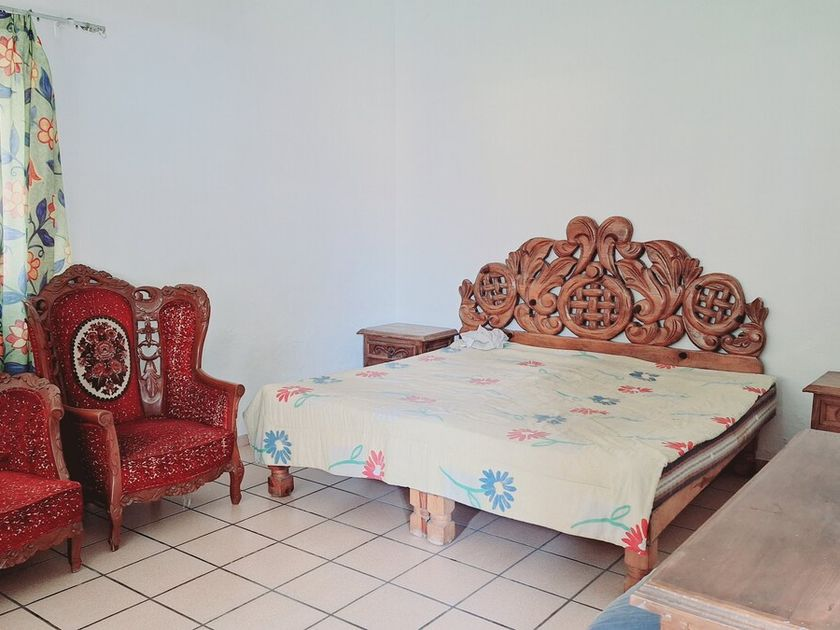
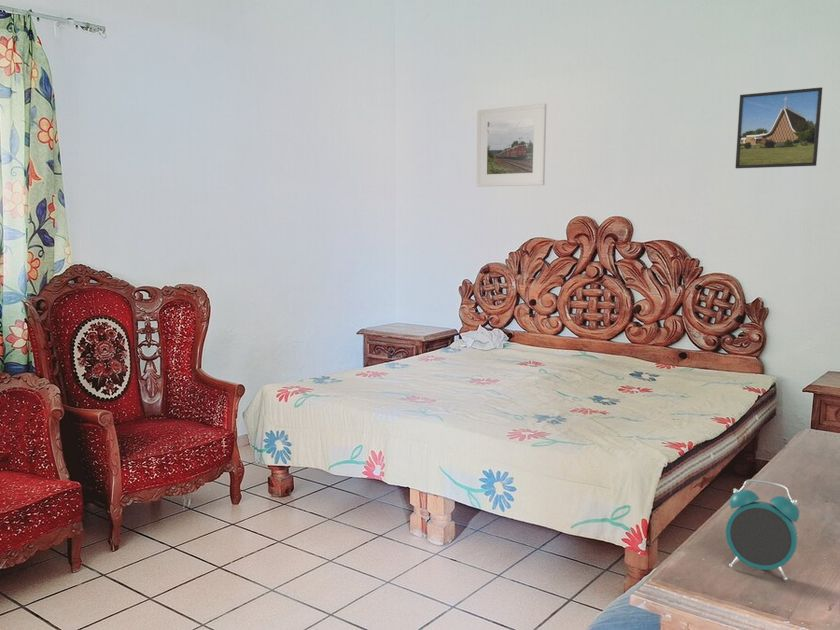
+ alarm clock [725,478,800,582]
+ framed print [476,103,547,188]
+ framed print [734,86,823,169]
